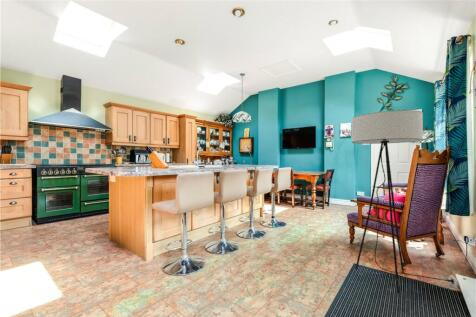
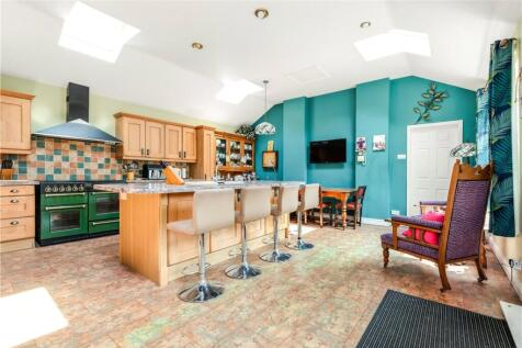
- floor lamp [351,109,460,294]
